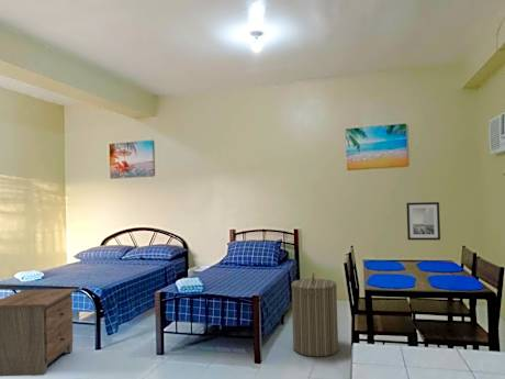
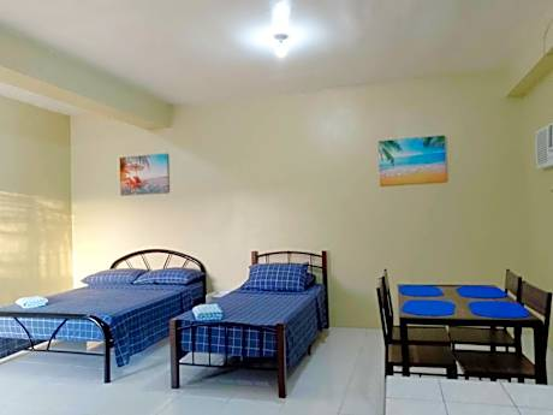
- wall art [405,201,441,241]
- nightstand [0,288,77,377]
- laundry hamper [290,271,339,357]
